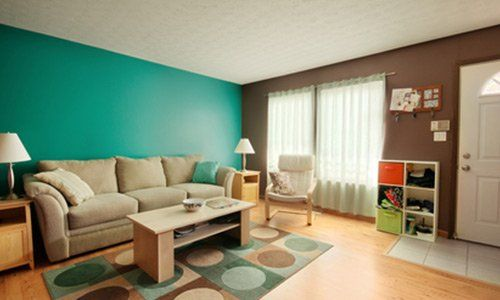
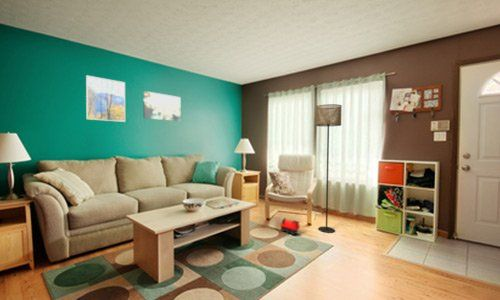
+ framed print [85,75,126,123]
+ toy train [279,217,301,236]
+ wall art [142,90,182,122]
+ floor lamp [315,103,343,234]
